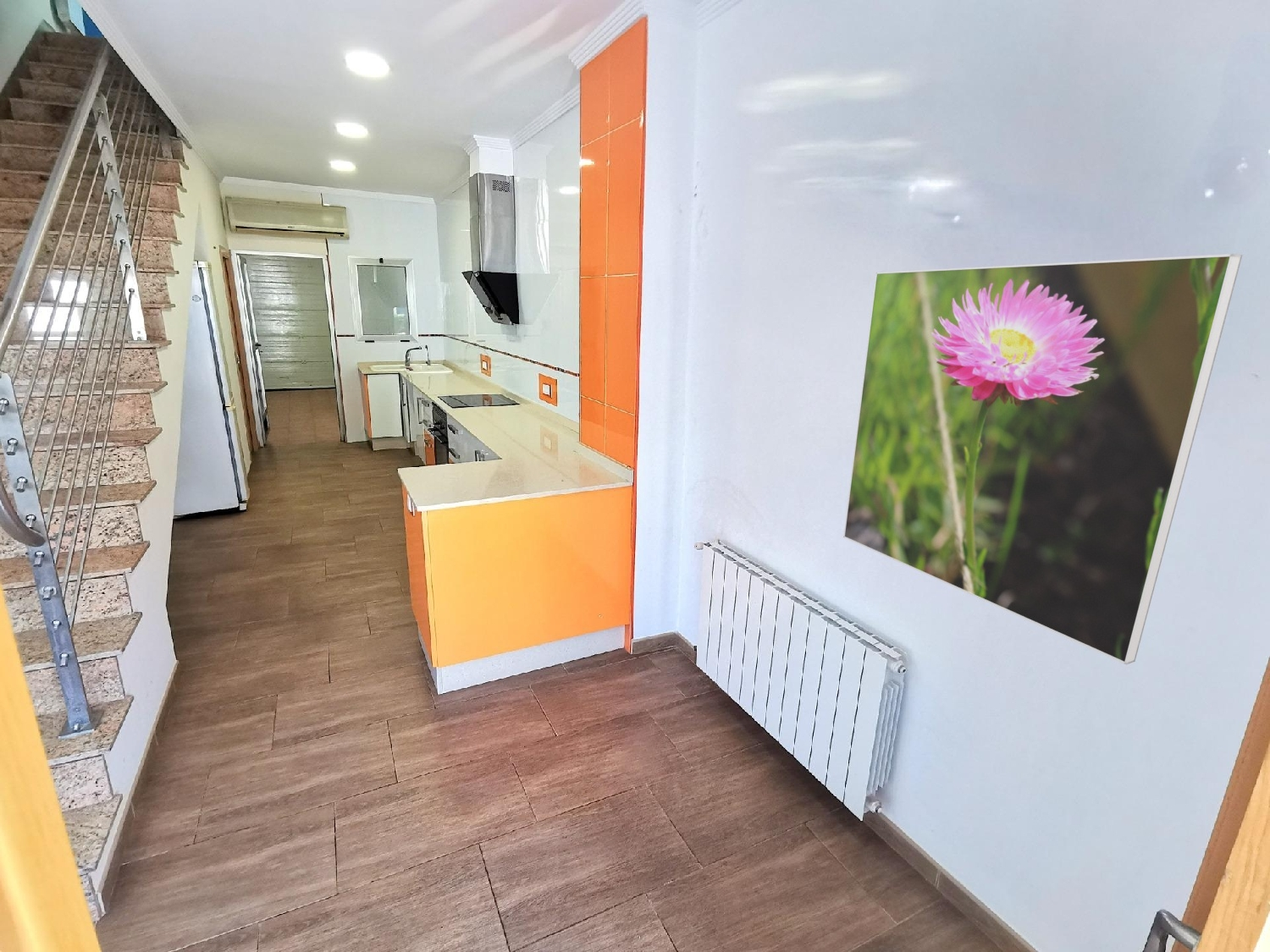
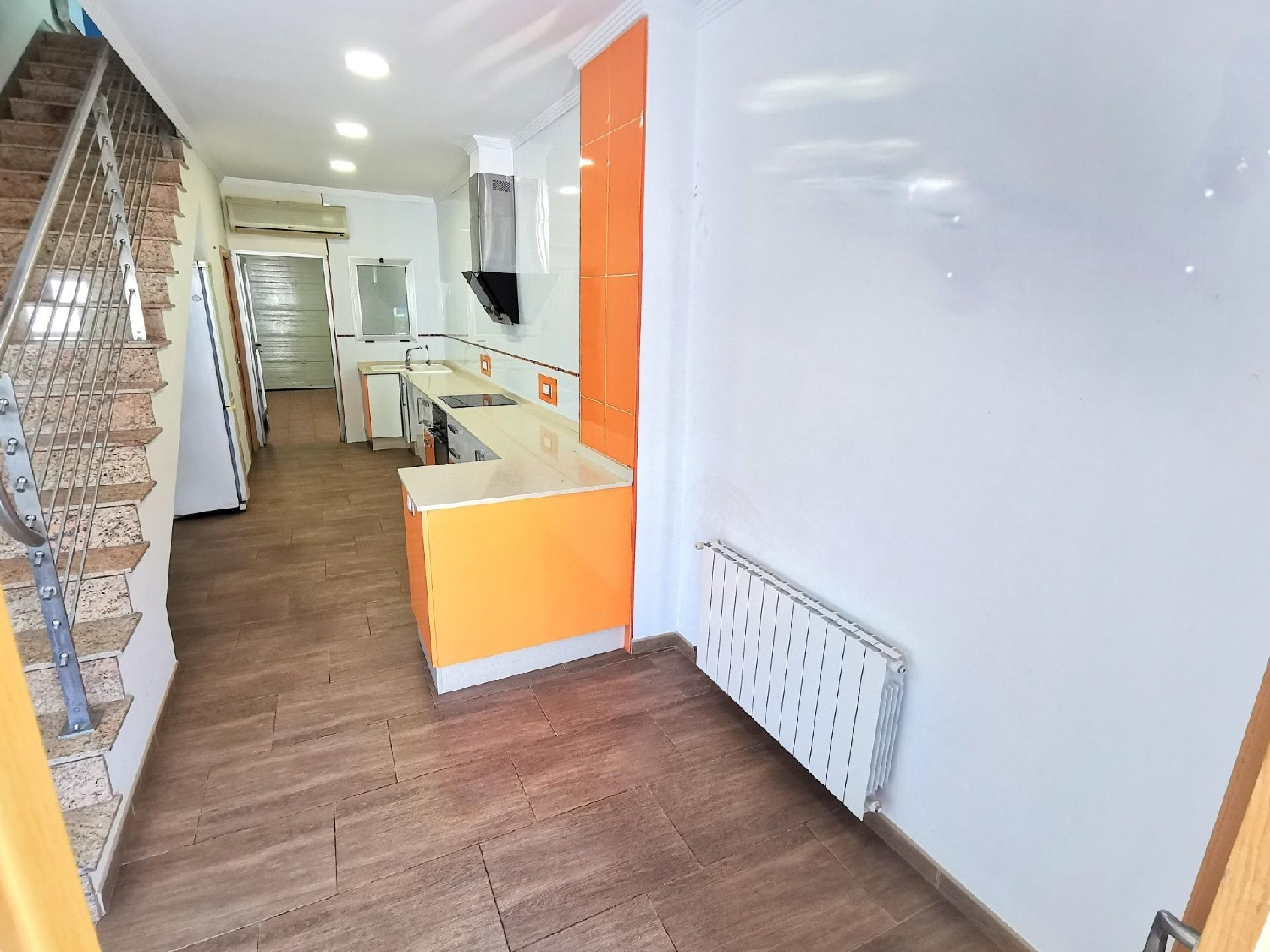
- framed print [842,253,1243,666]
